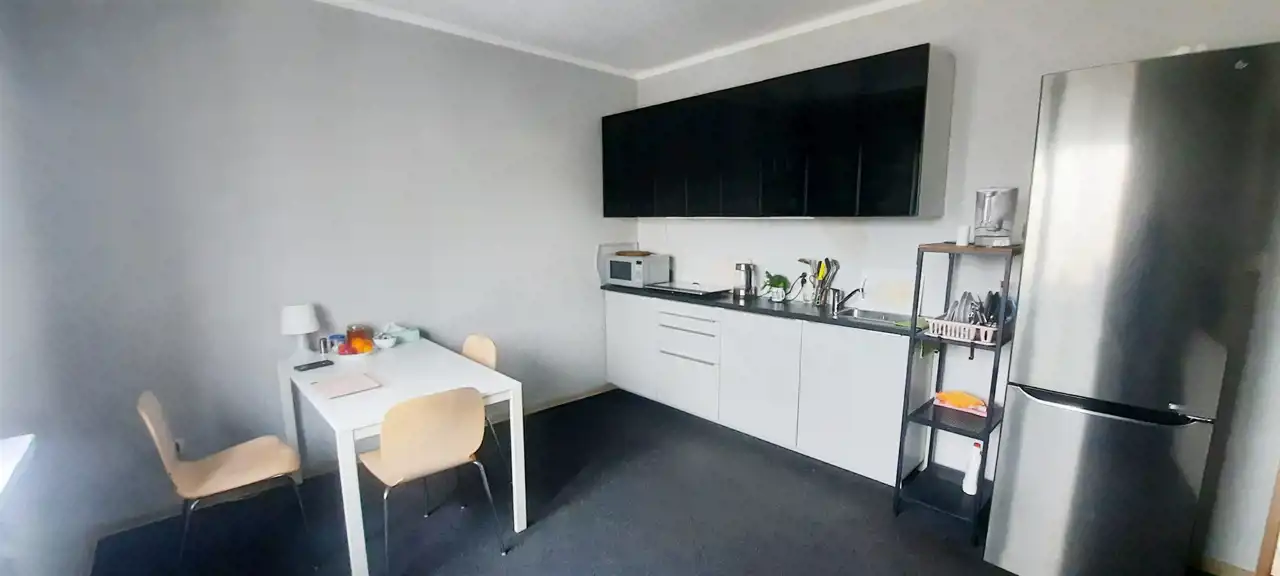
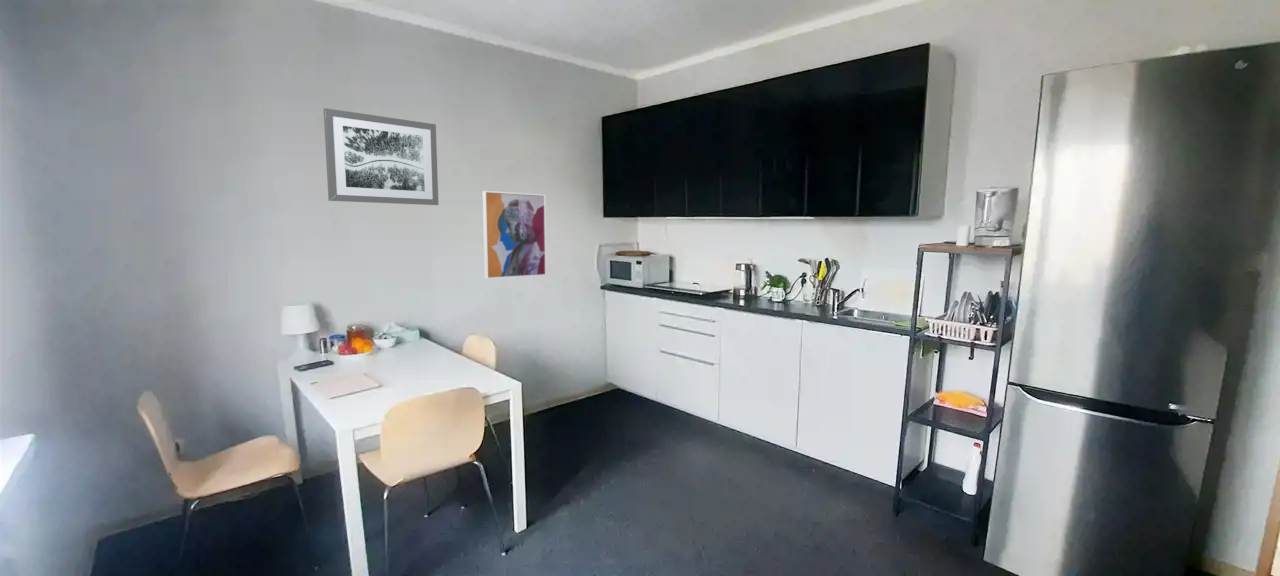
+ wall art [323,107,439,206]
+ wall art [482,190,548,280]
